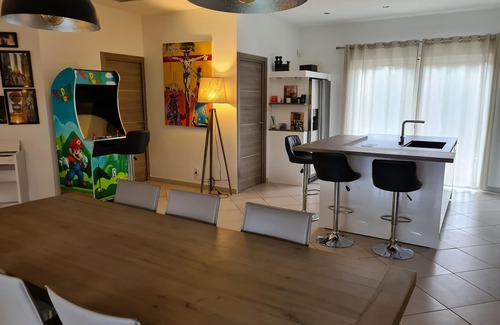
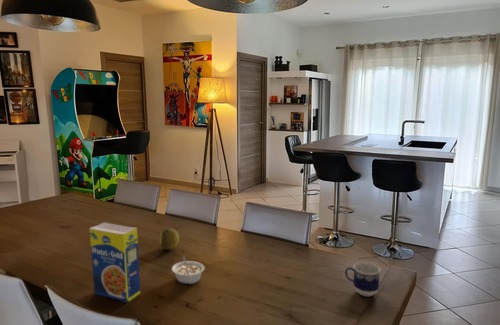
+ legume [171,255,205,285]
+ fruit [159,227,180,250]
+ legume [89,221,141,304]
+ cup [344,261,382,297]
